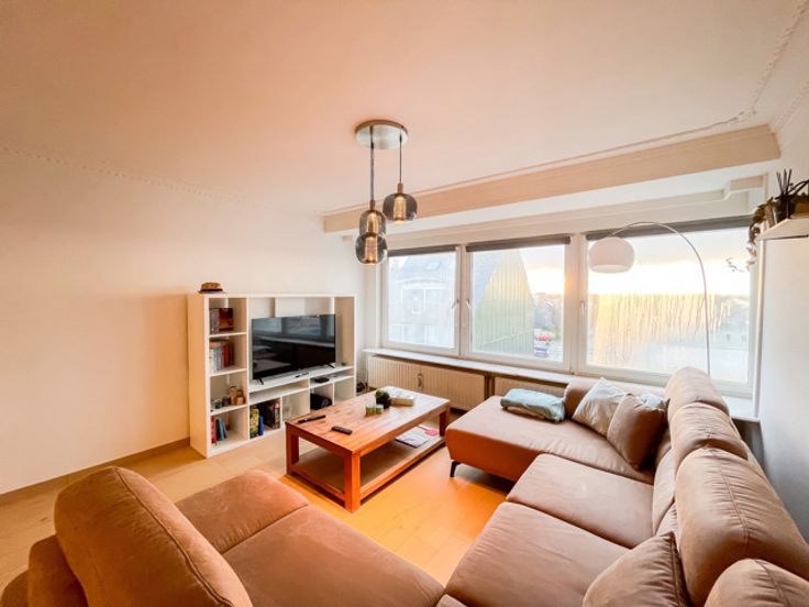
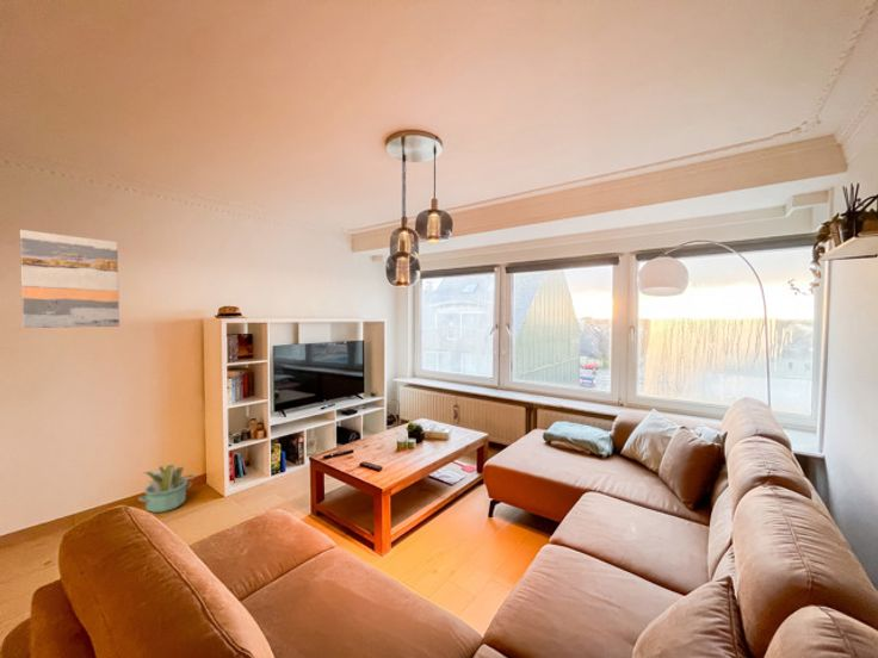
+ wall art [19,229,120,329]
+ decorative plant [137,463,197,514]
